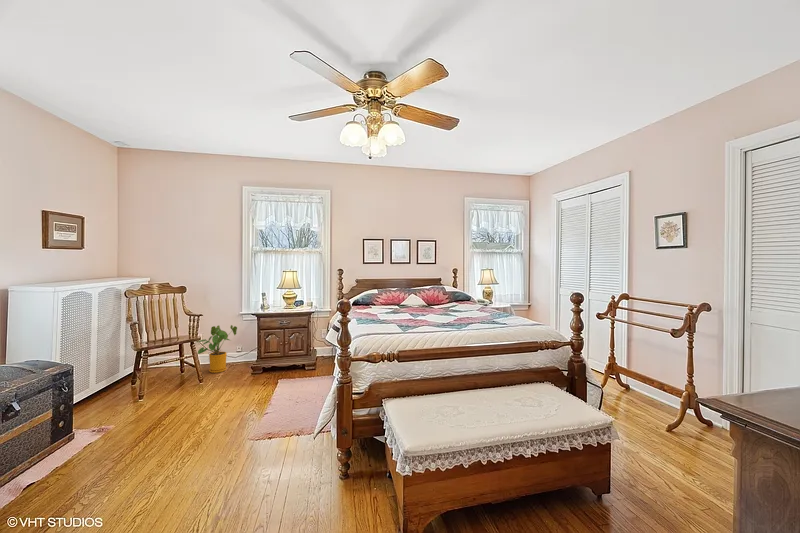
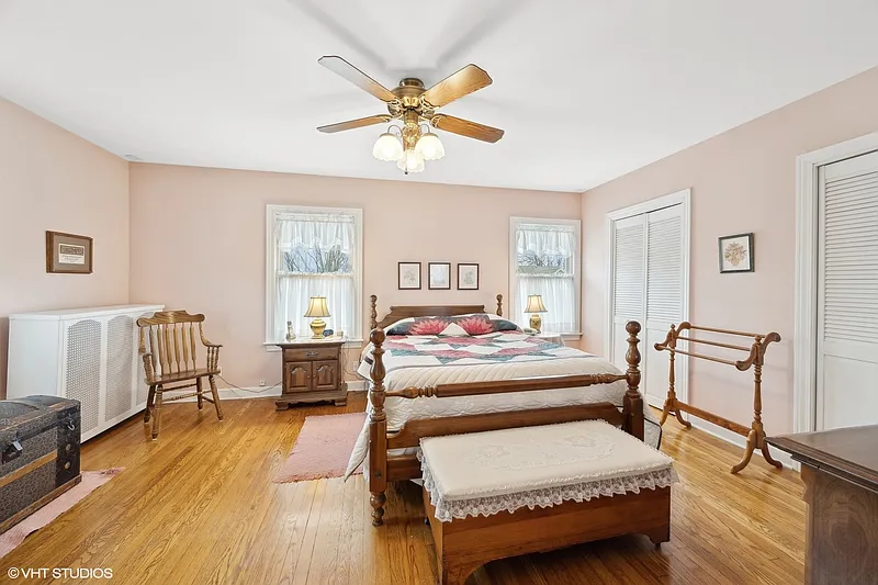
- house plant [195,324,238,374]
